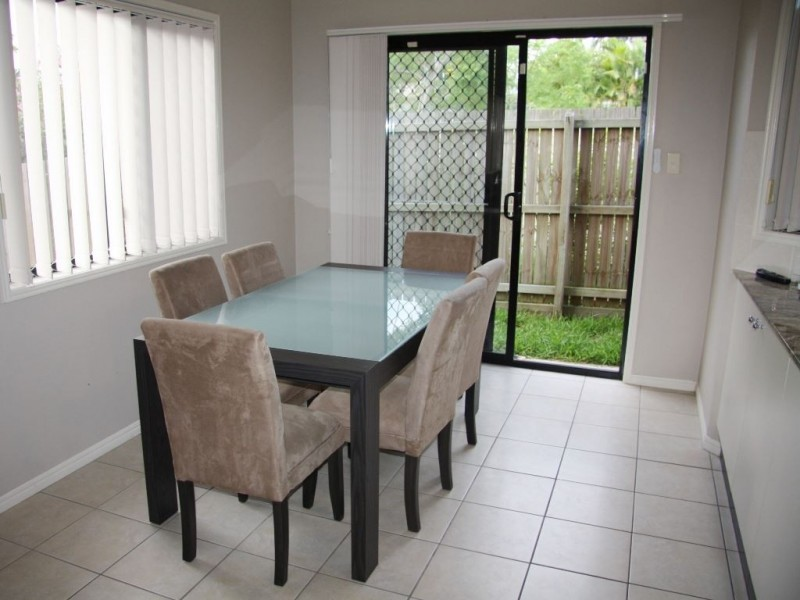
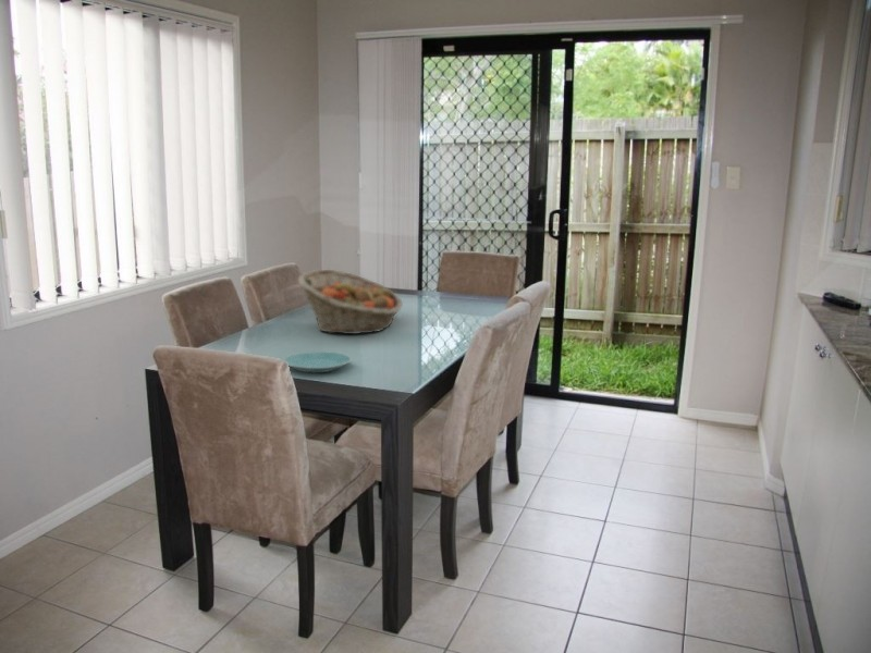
+ fruit basket [297,269,404,335]
+ plate [282,350,353,373]
